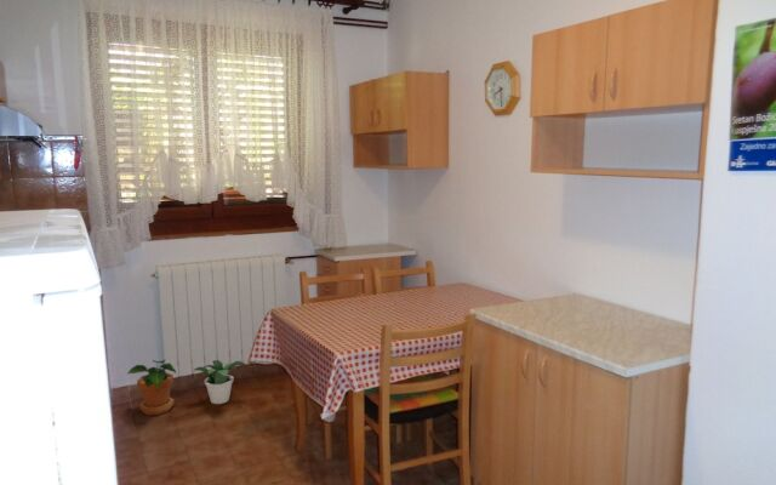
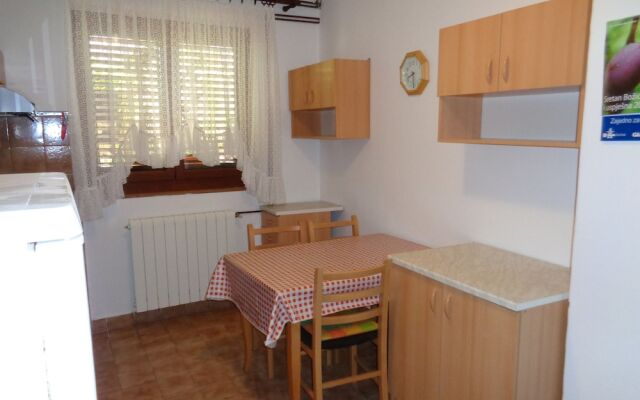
- potted plant [192,359,247,405]
- potted plant [126,359,177,416]
